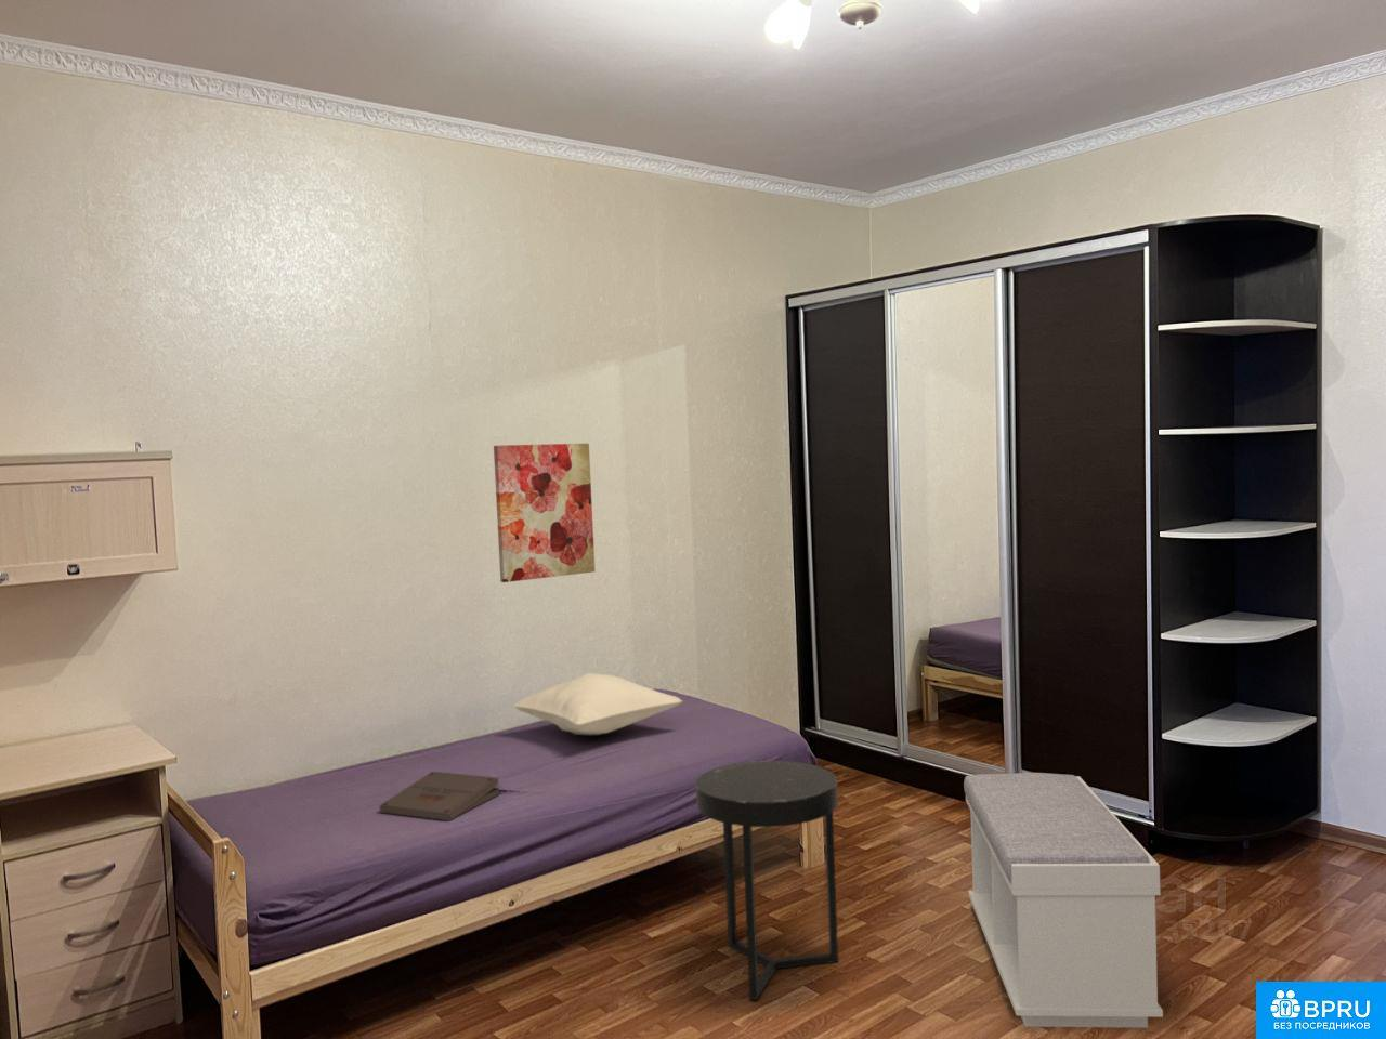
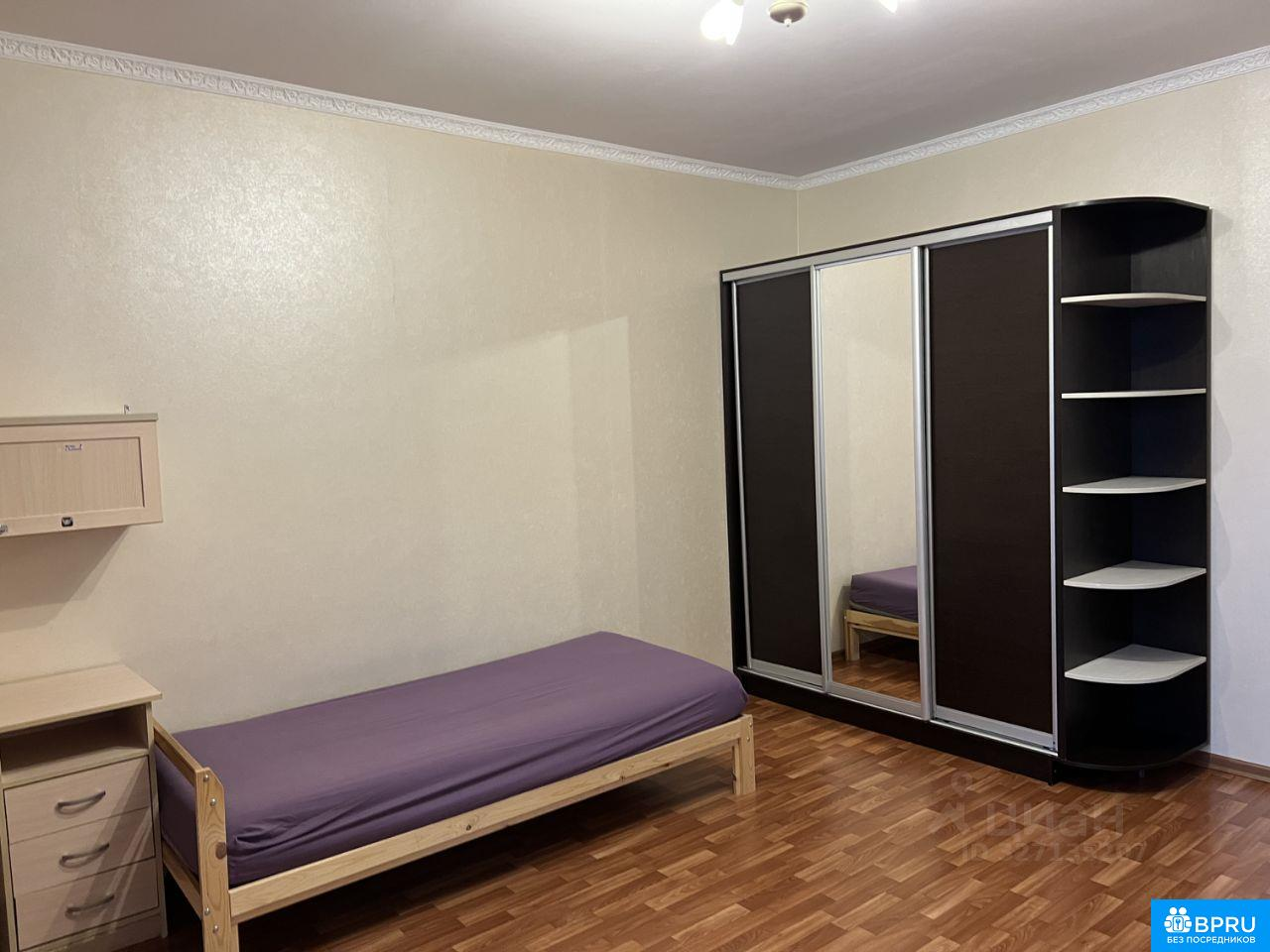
- side table [695,760,839,1001]
- cushion [511,672,683,737]
- pizza box [379,771,500,822]
- bench [963,772,1164,1029]
- wall art [492,443,596,584]
